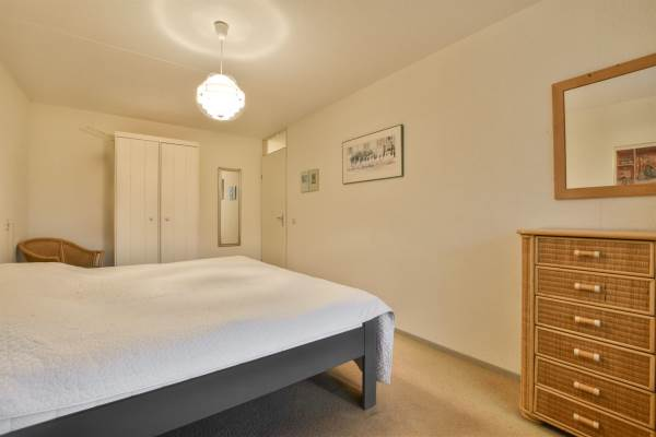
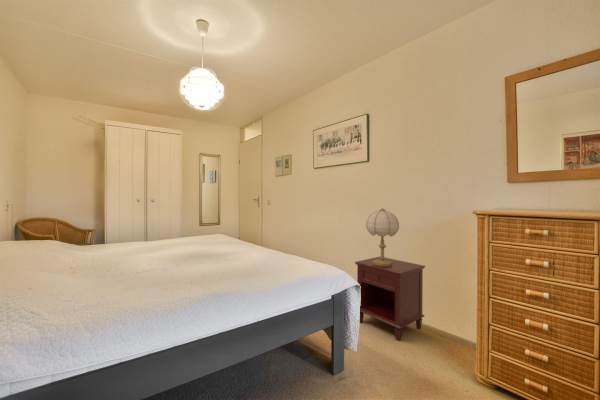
+ nightstand [354,256,426,342]
+ table lamp [365,207,400,266]
